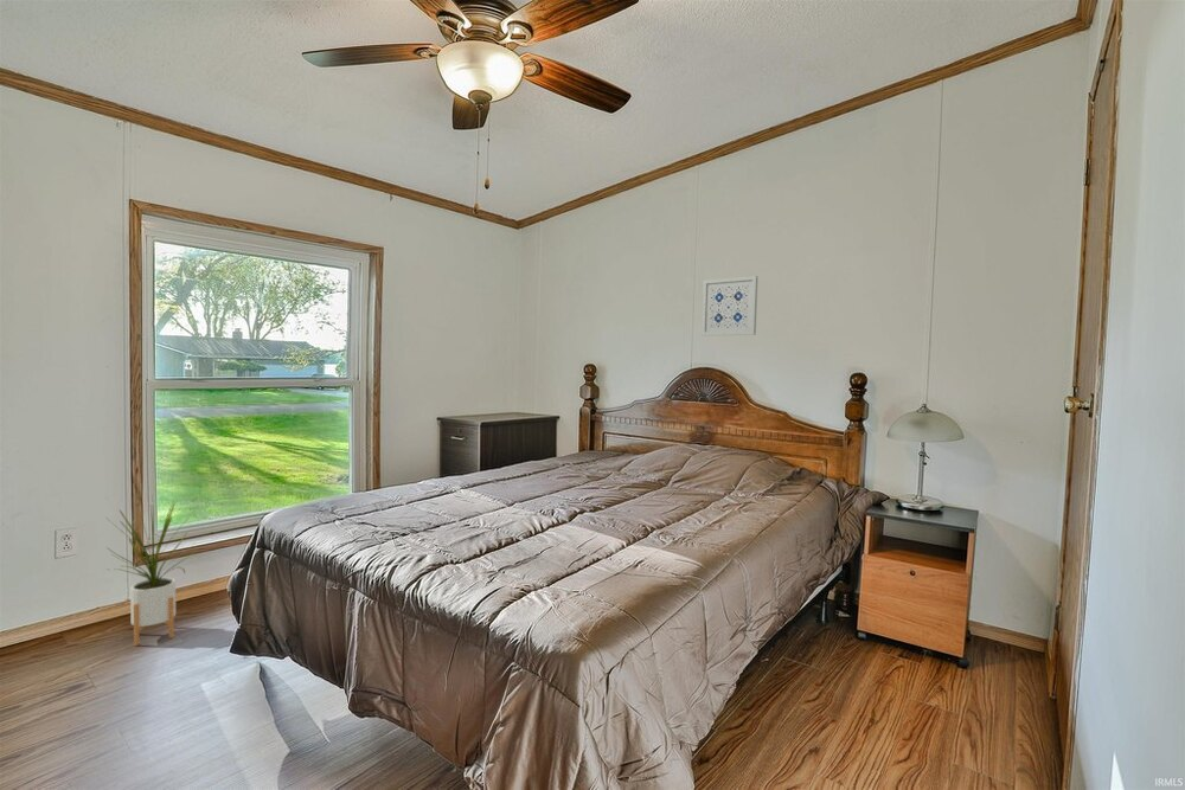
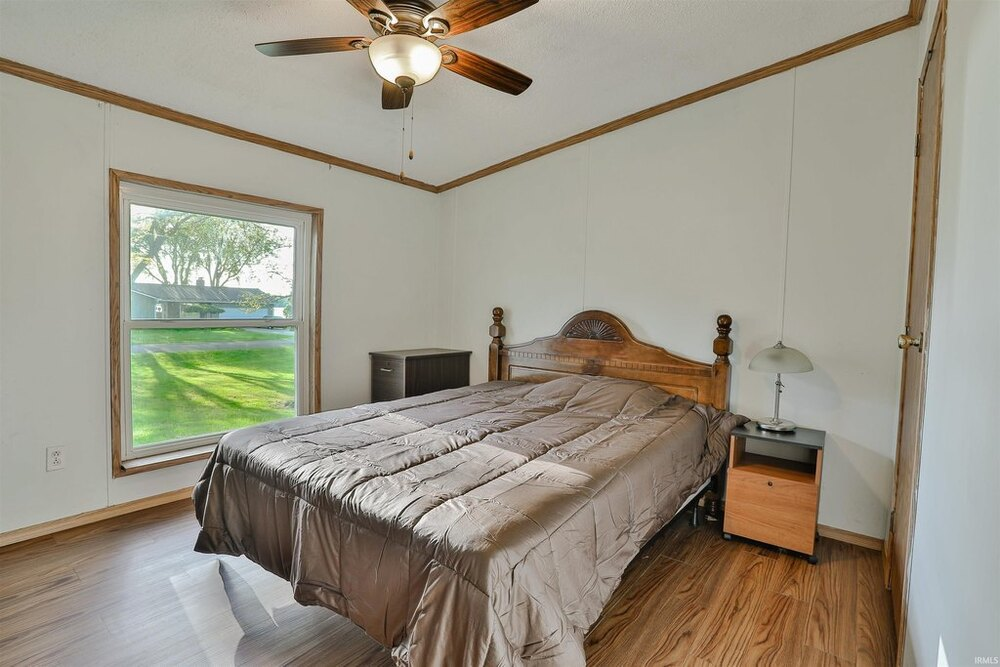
- wall art [700,275,758,336]
- house plant [105,494,199,647]
